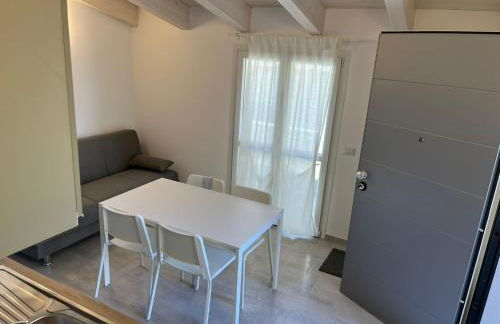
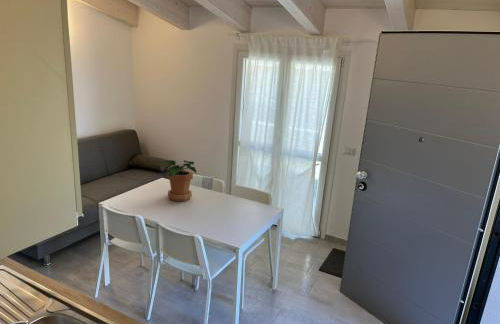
+ potted plant [163,159,197,202]
